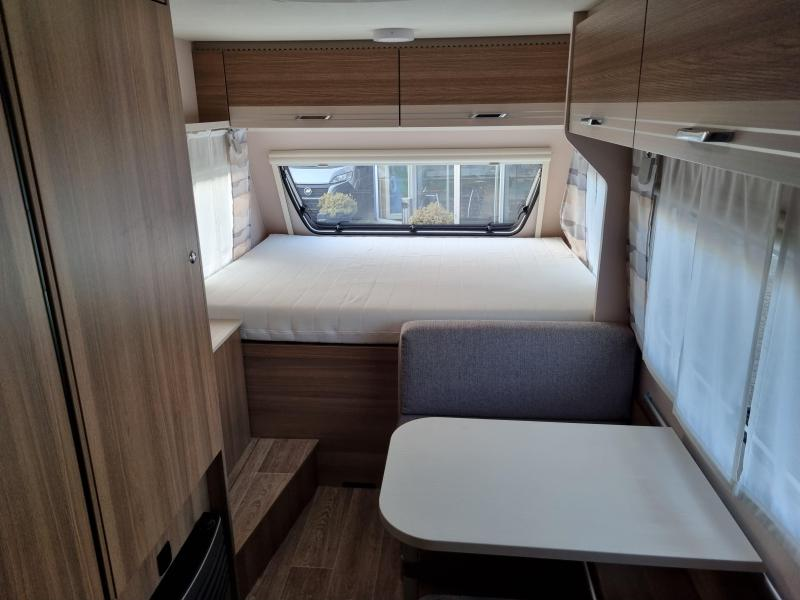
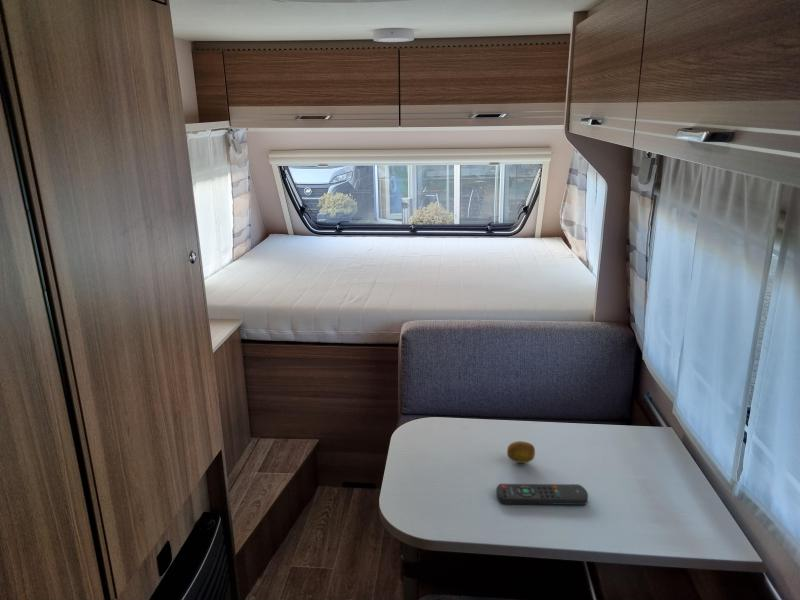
+ remote control [495,483,589,506]
+ fruit [506,440,536,464]
